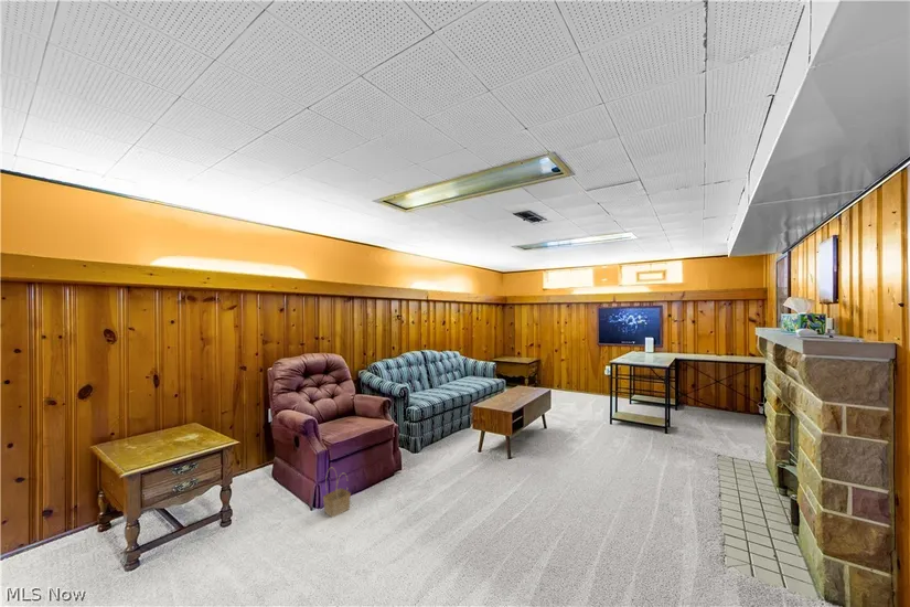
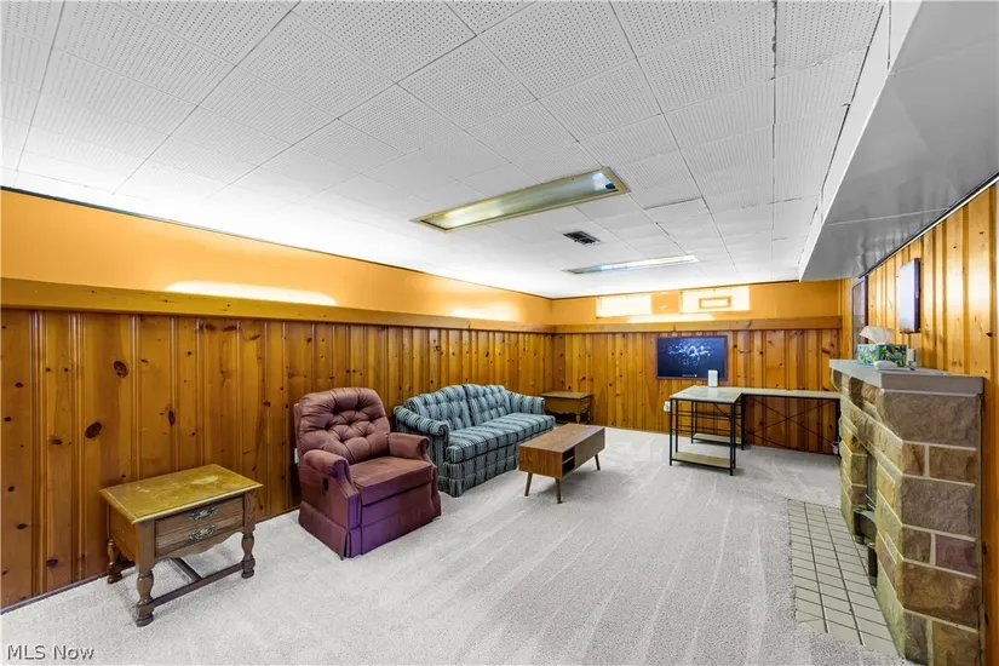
- basket [322,467,352,519]
